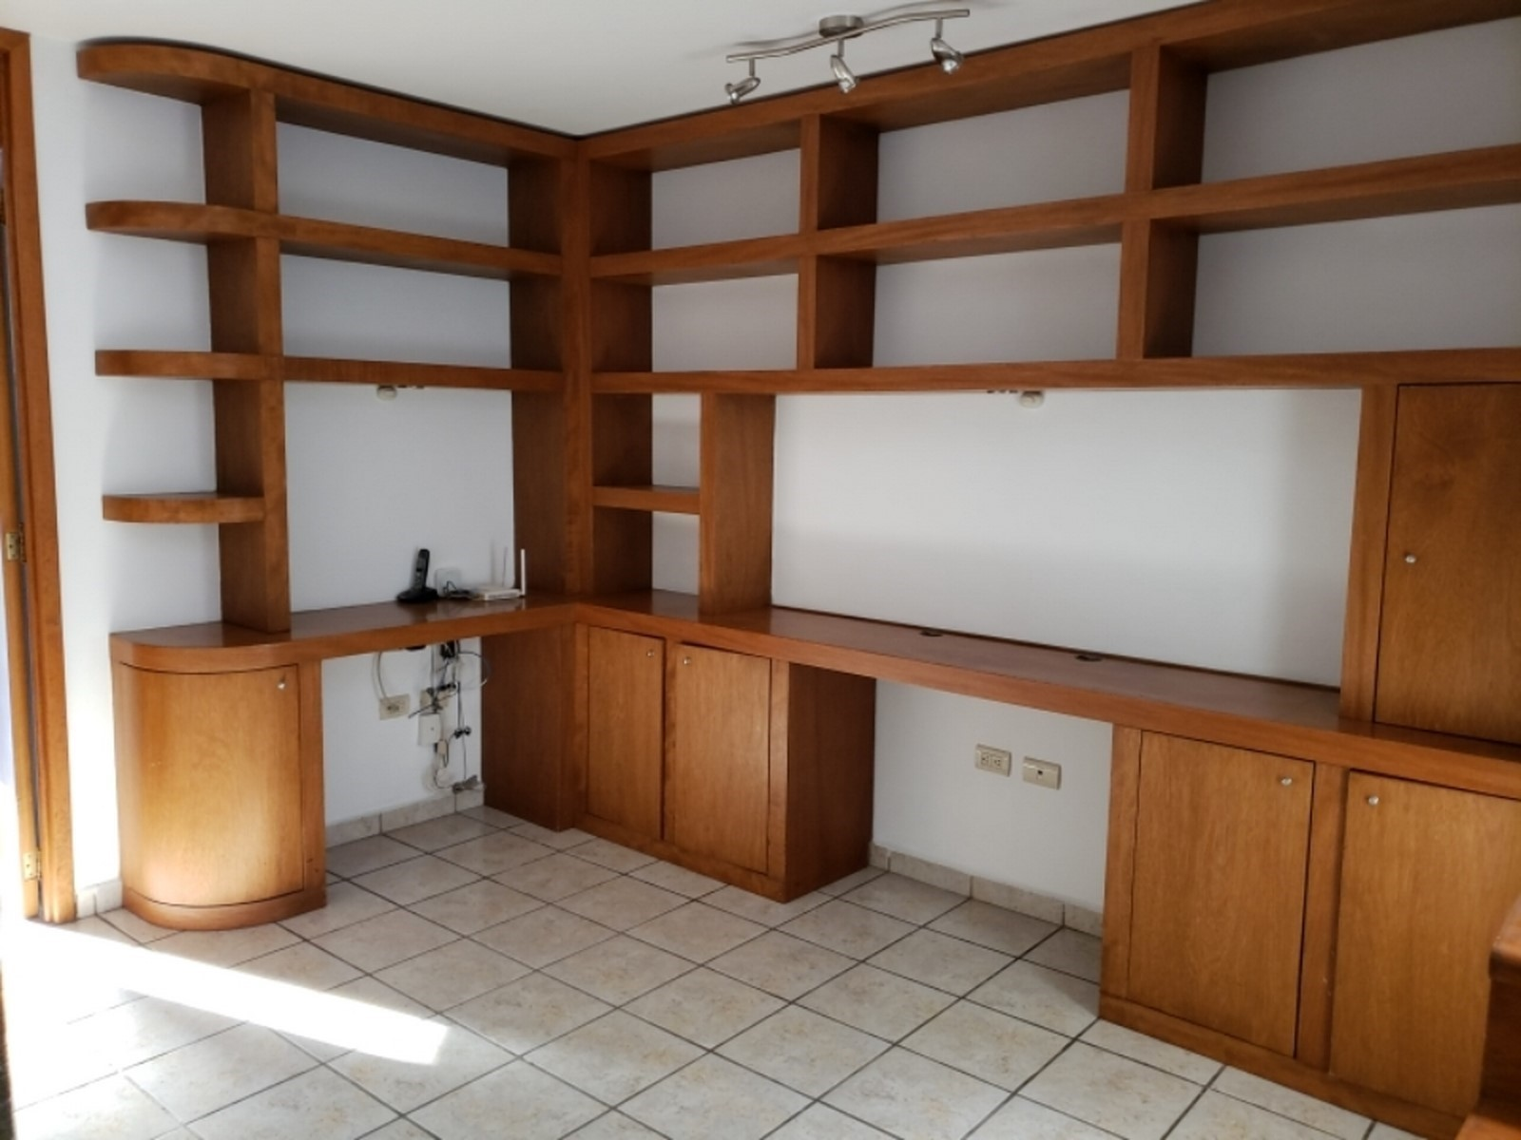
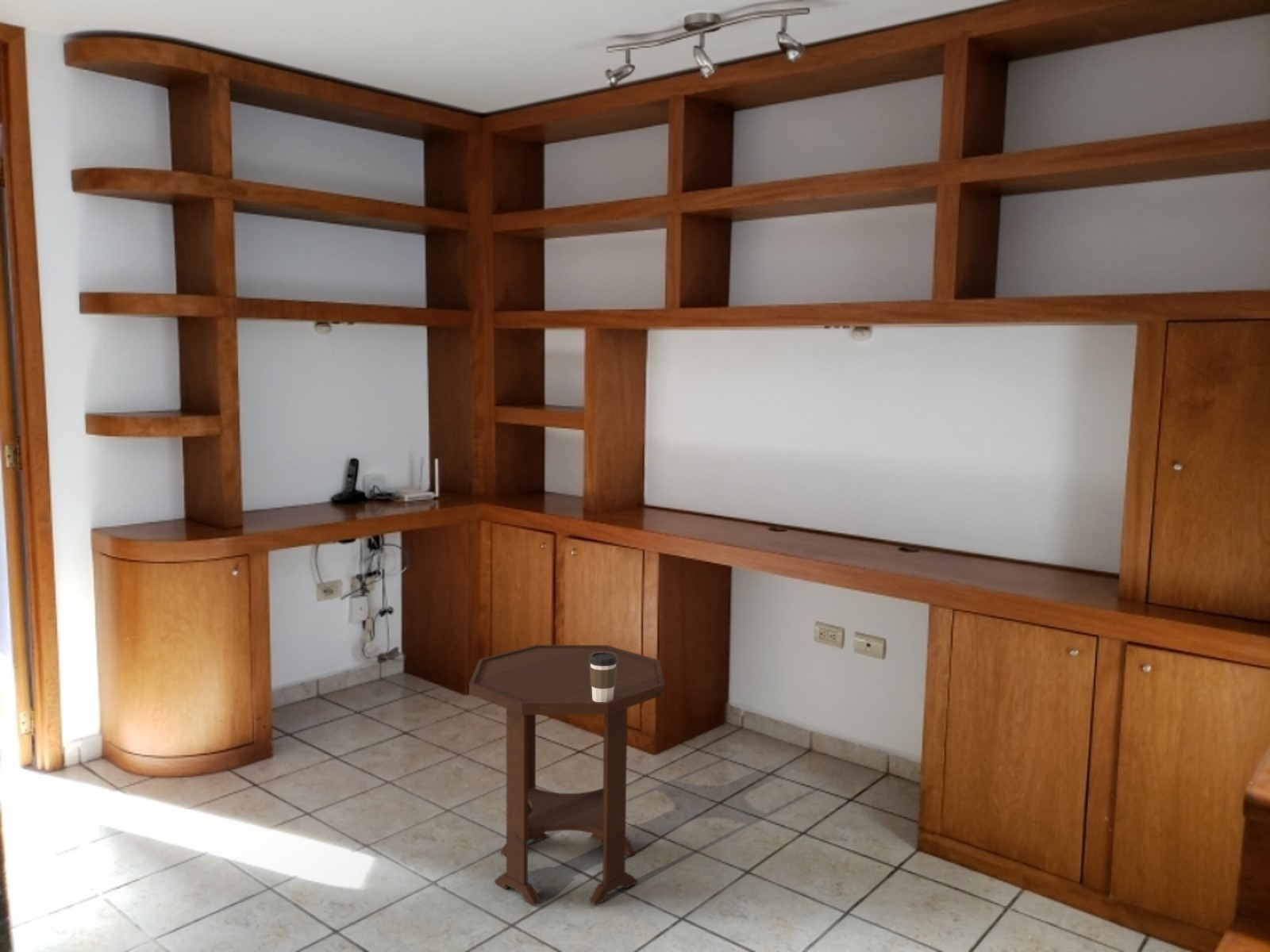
+ side table [468,644,665,906]
+ coffee cup [589,652,618,702]
